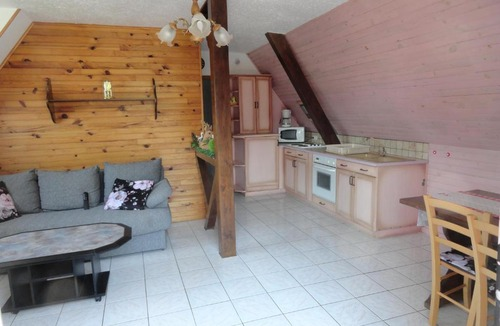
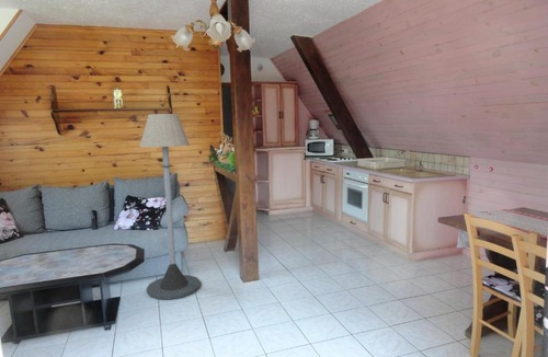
+ floor lamp [139,113,202,300]
